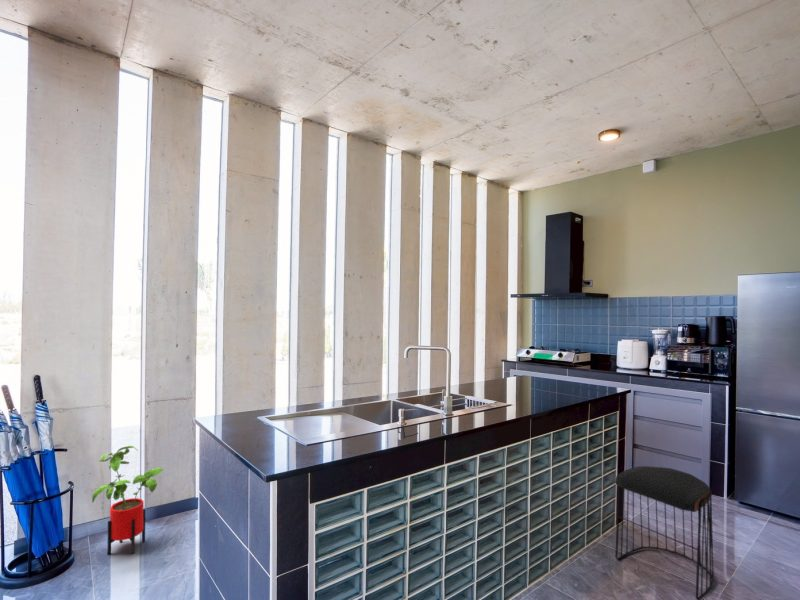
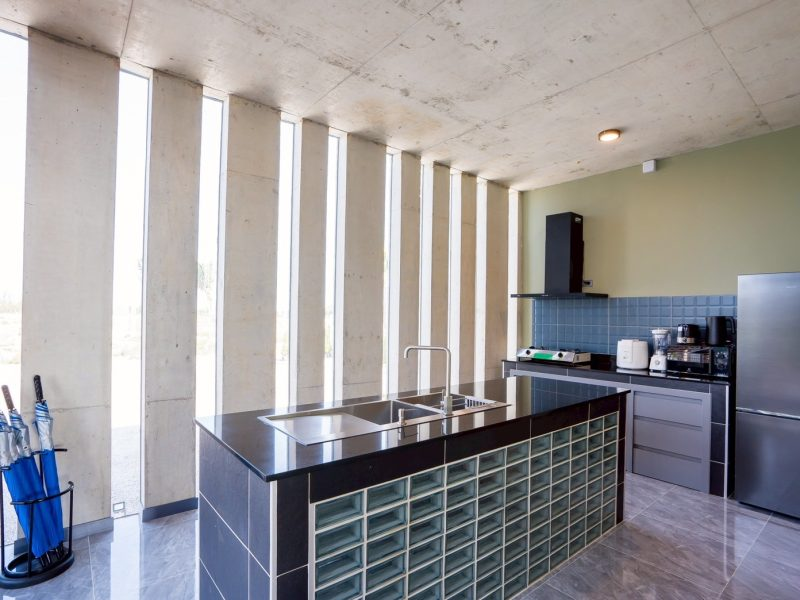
- stool [614,465,715,600]
- house plant [91,445,165,556]
